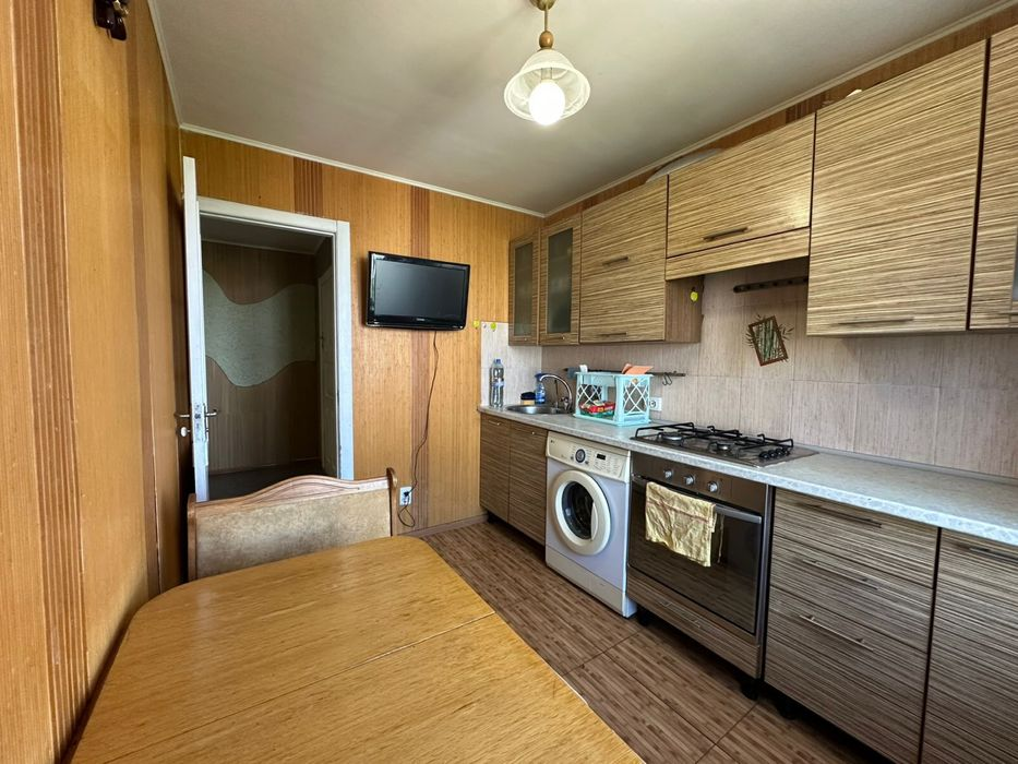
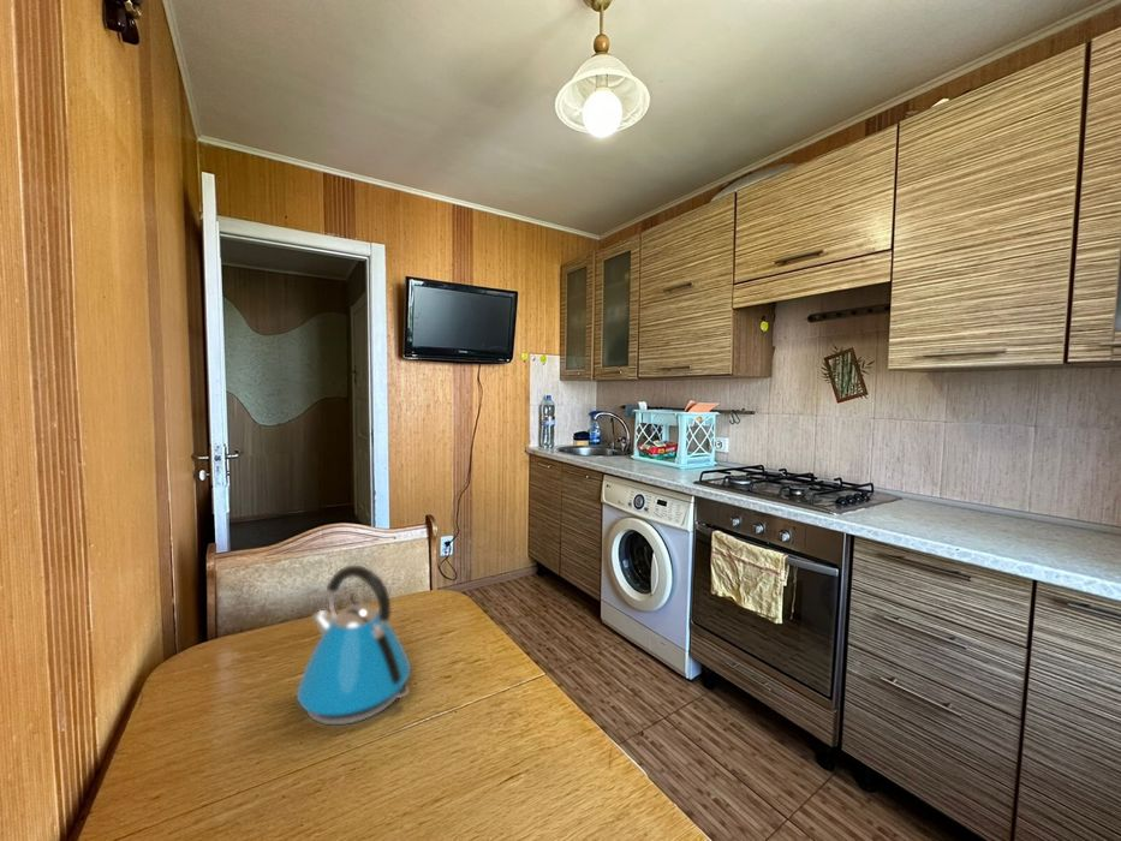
+ kettle [296,565,412,726]
